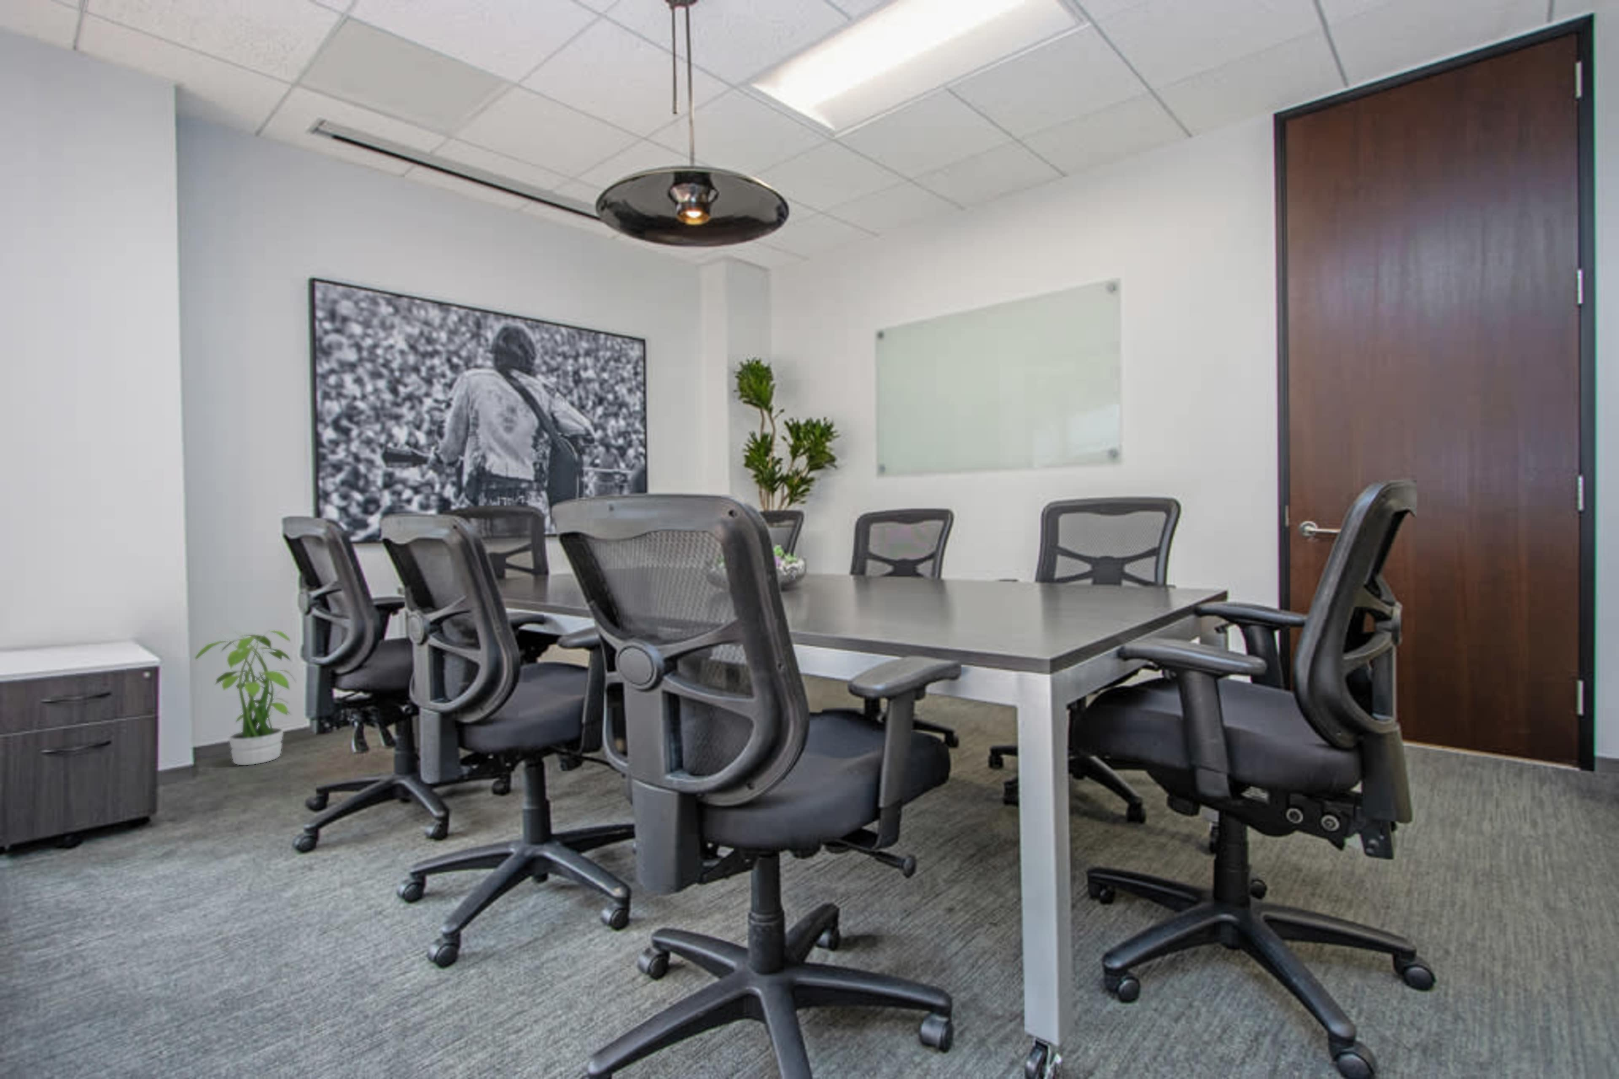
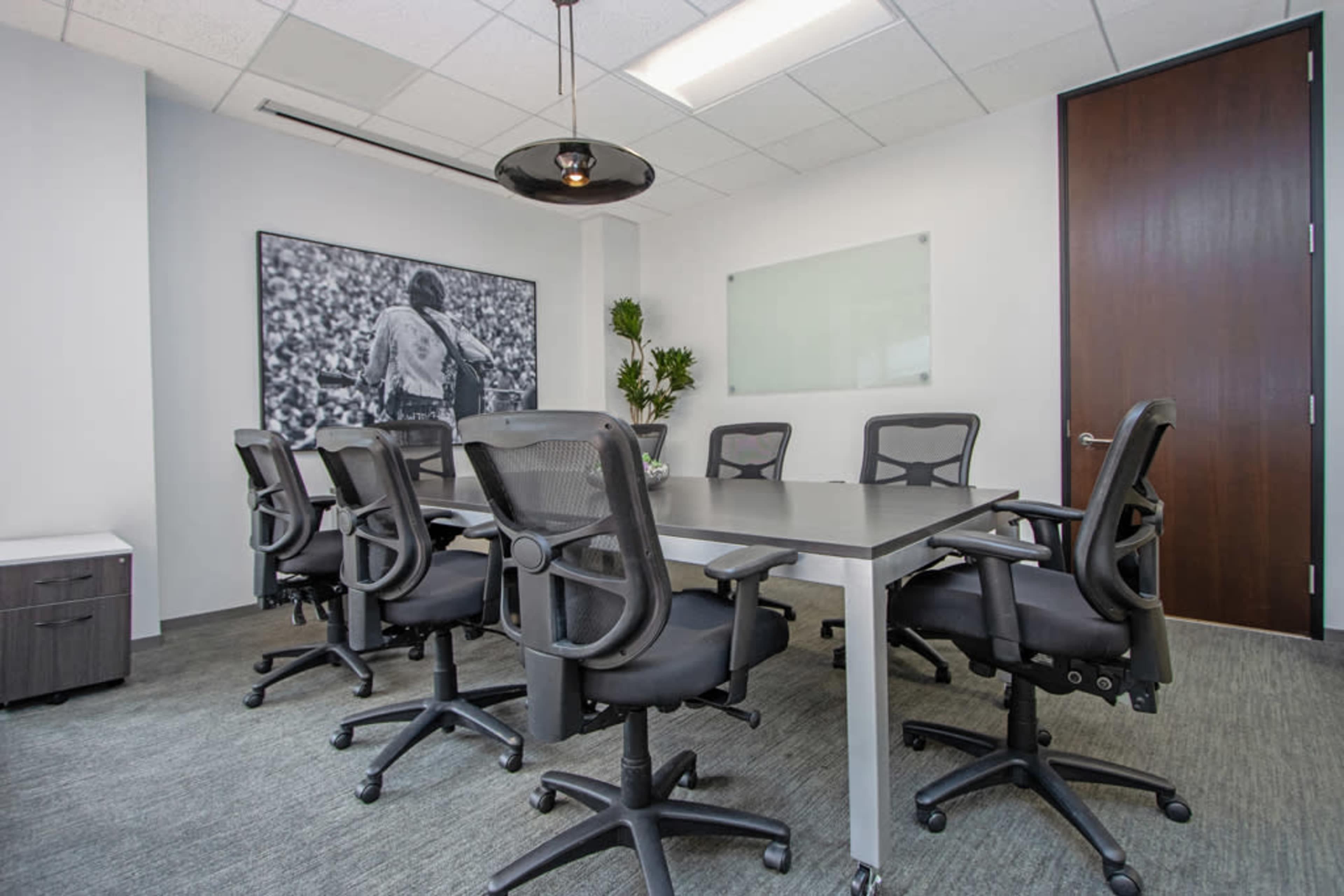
- potted plant [190,630,296,766]
